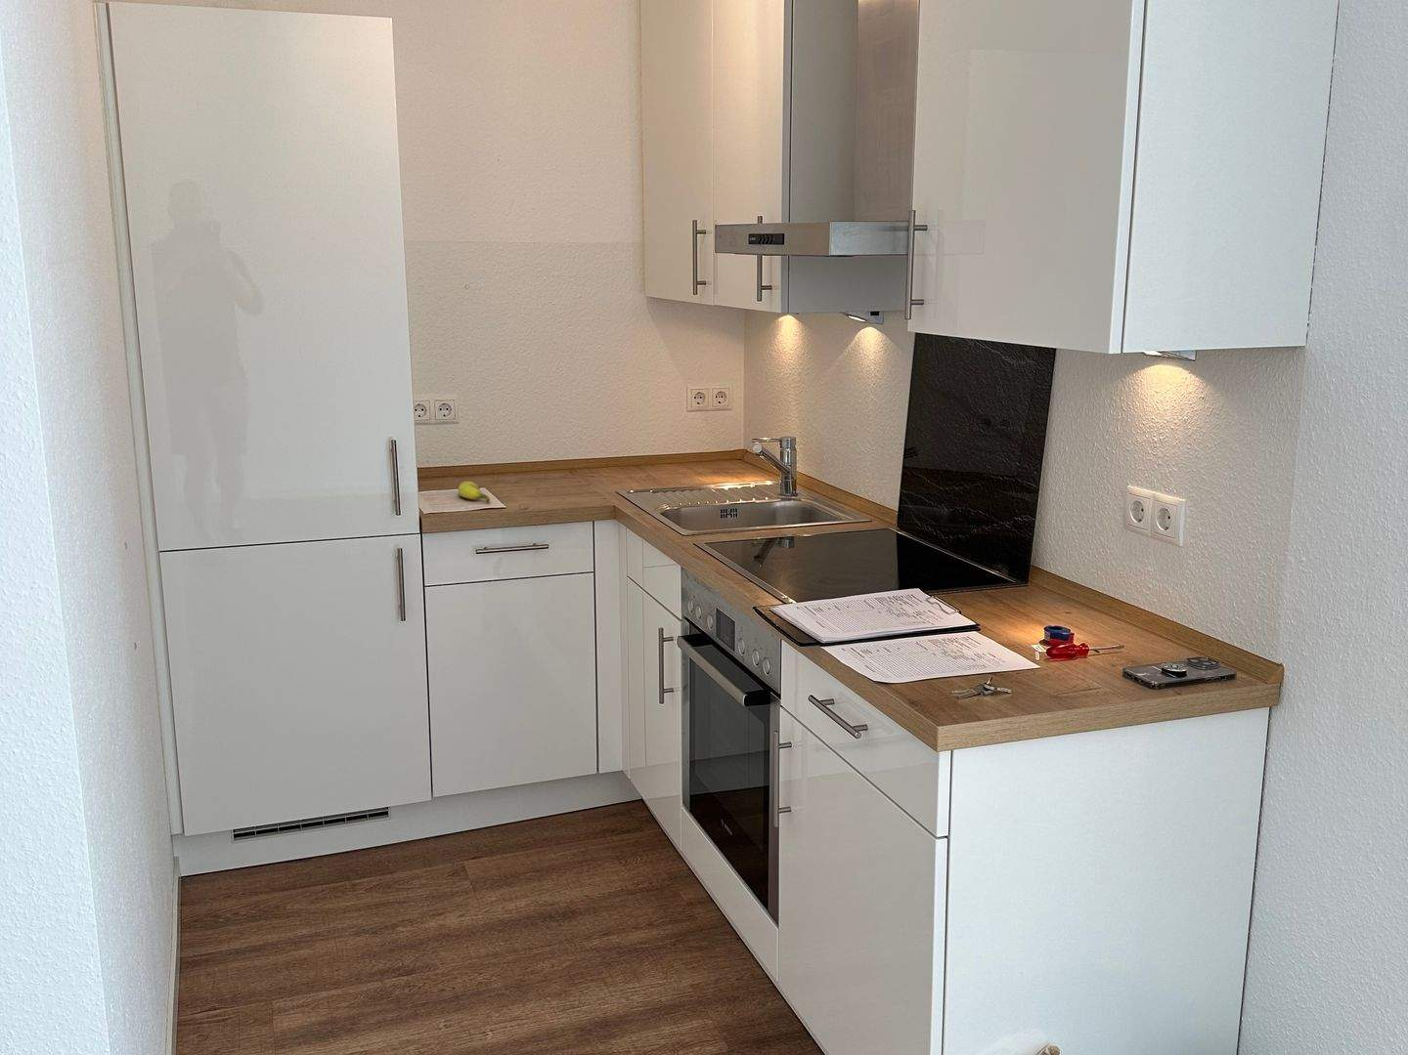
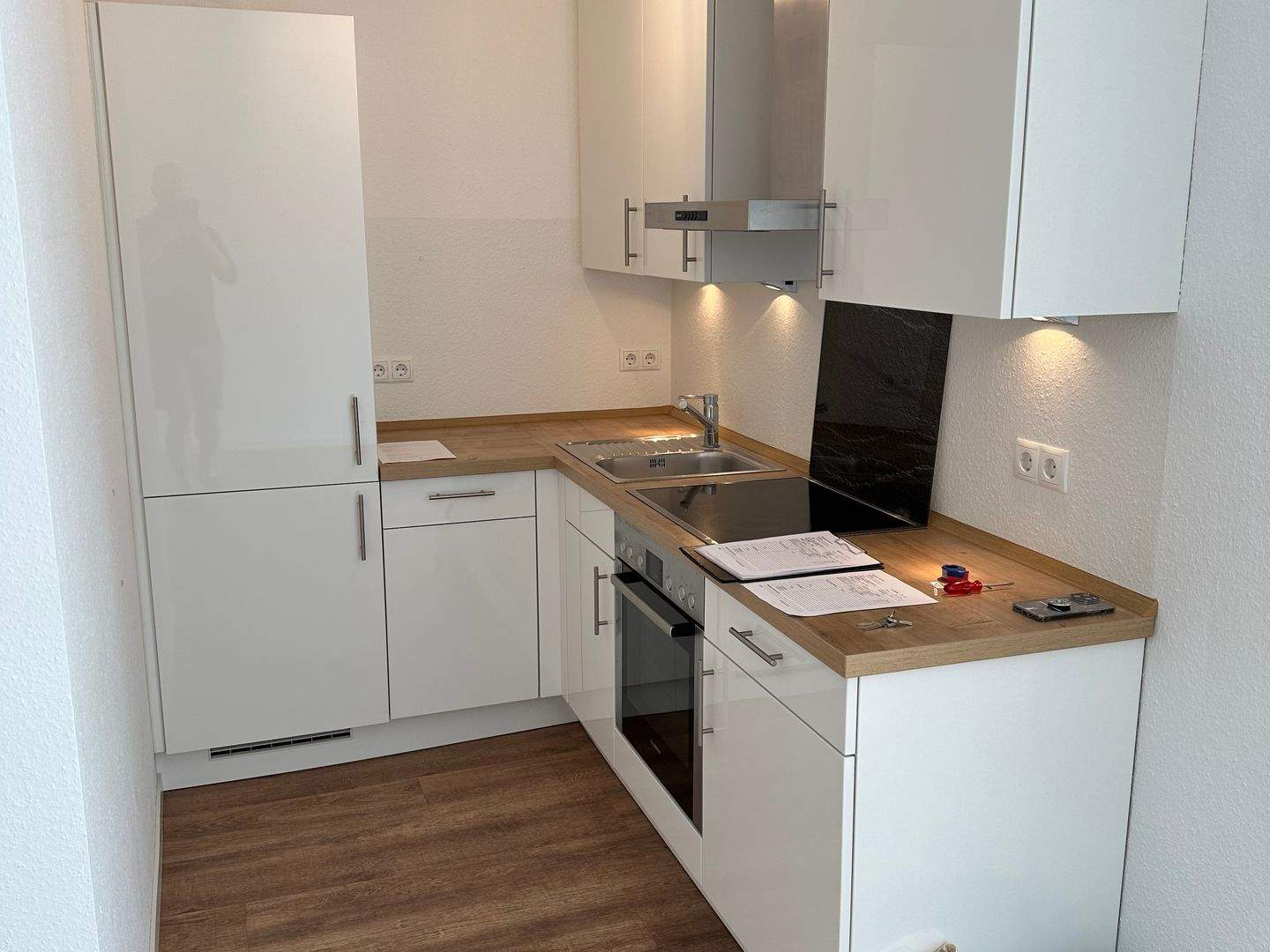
- banana [458,481,491,503]
